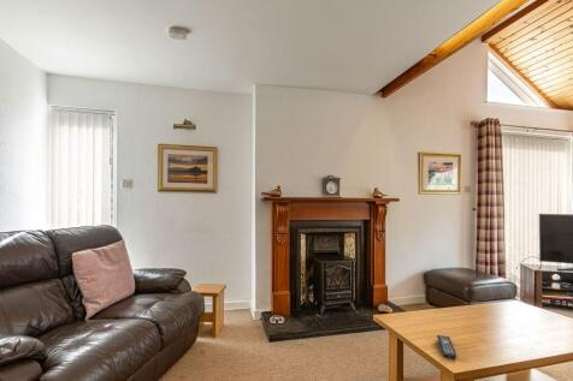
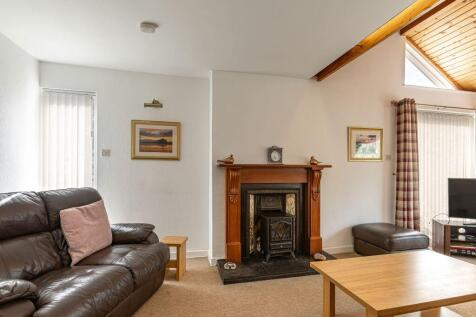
- remote control [436,334,457,359]
